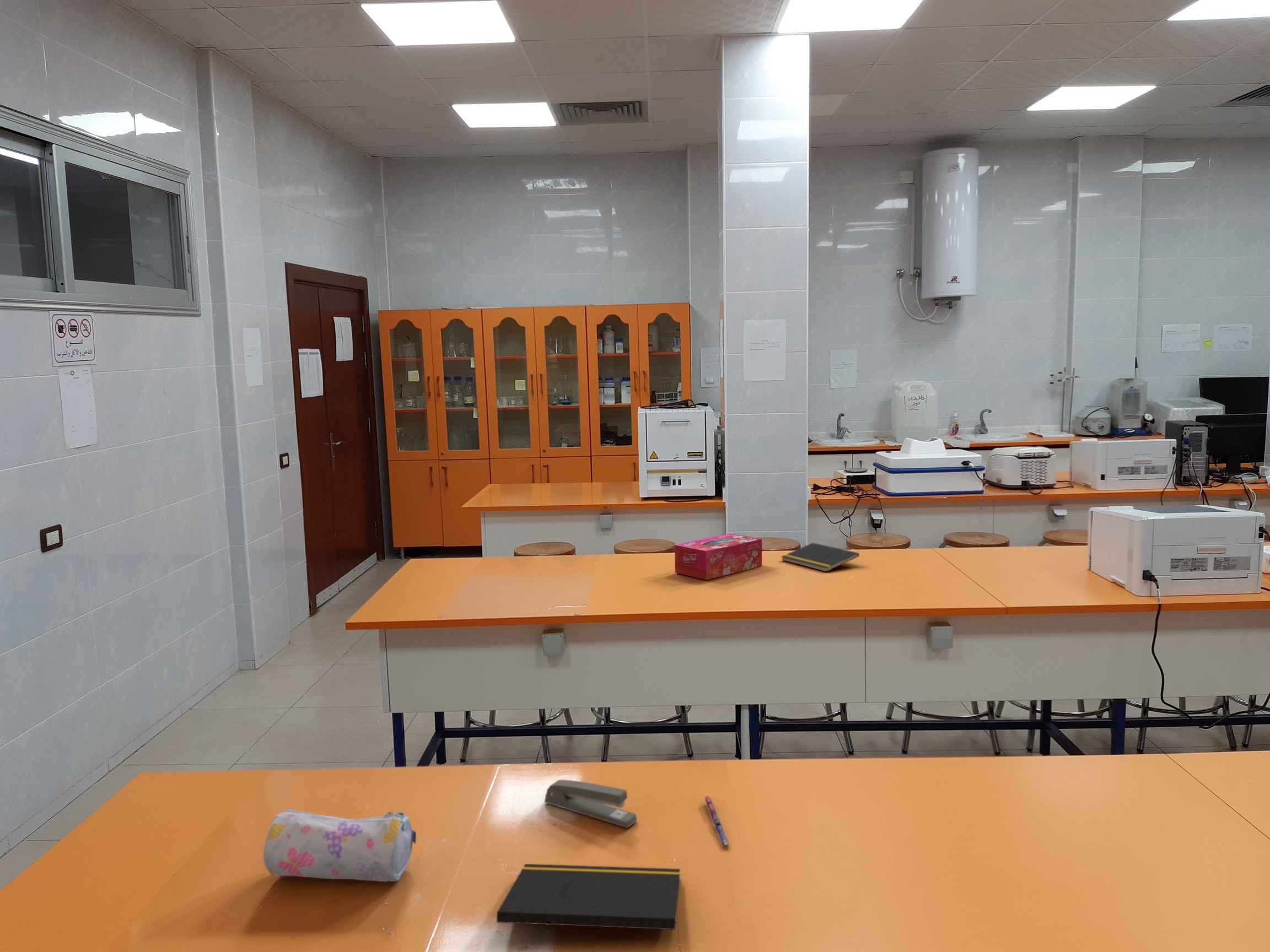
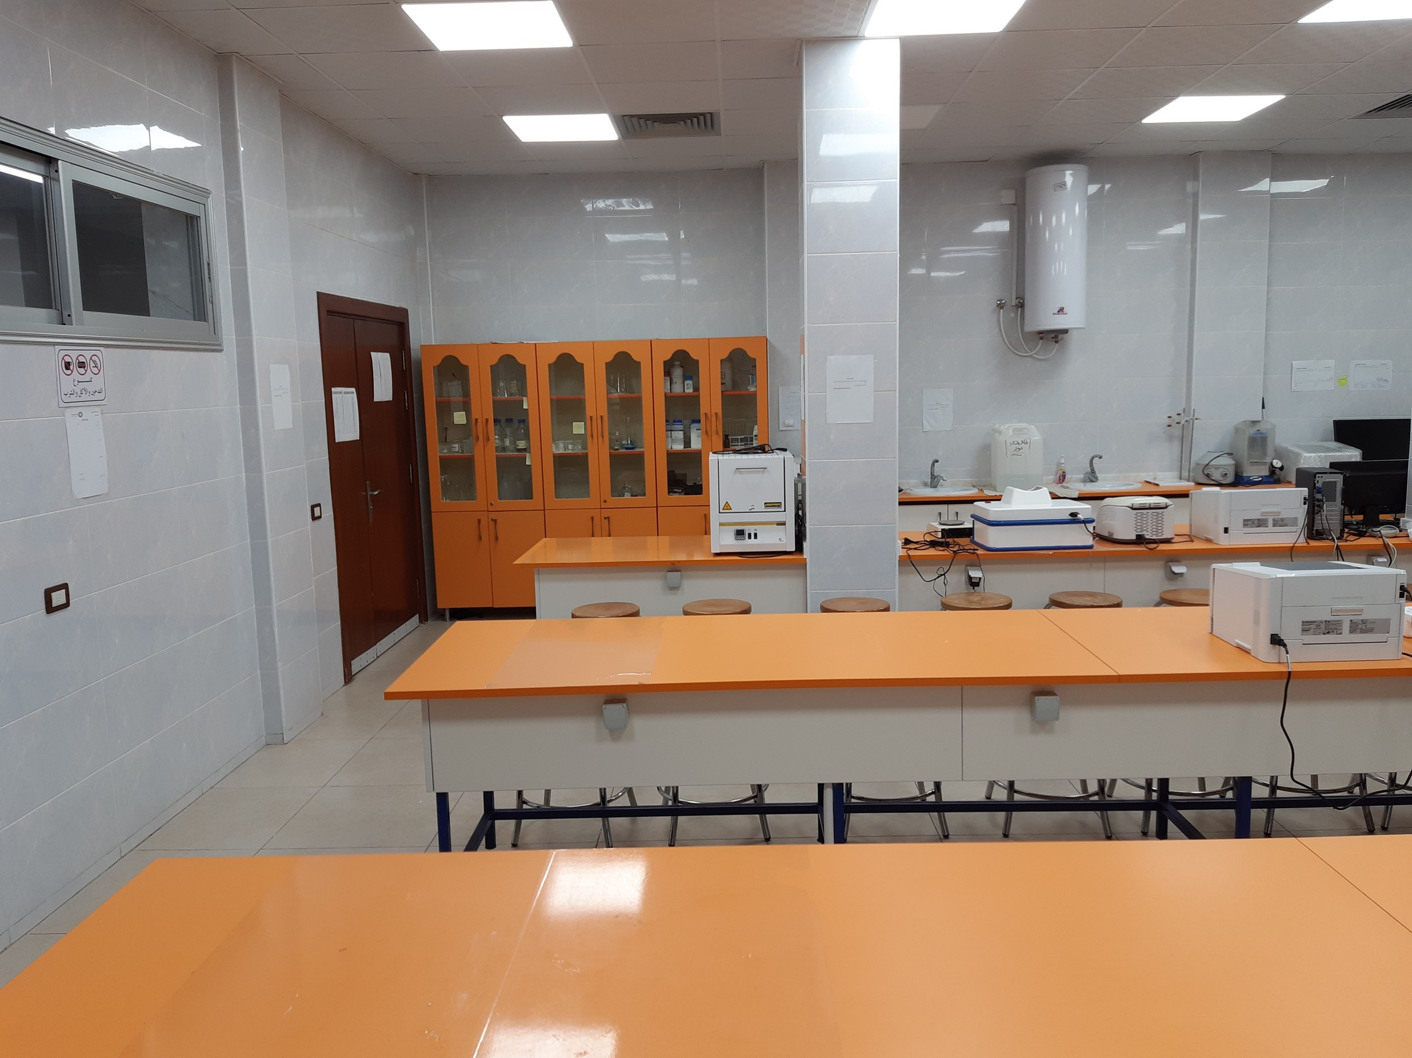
- pen [703,795,731,847]
- notepad [496,863,682,952]
- tissue box [674,533,762,581]
- notepad [781,542,860,572]
- pencil case [263,809,417,883]
- stapler [544,779,638,829]
